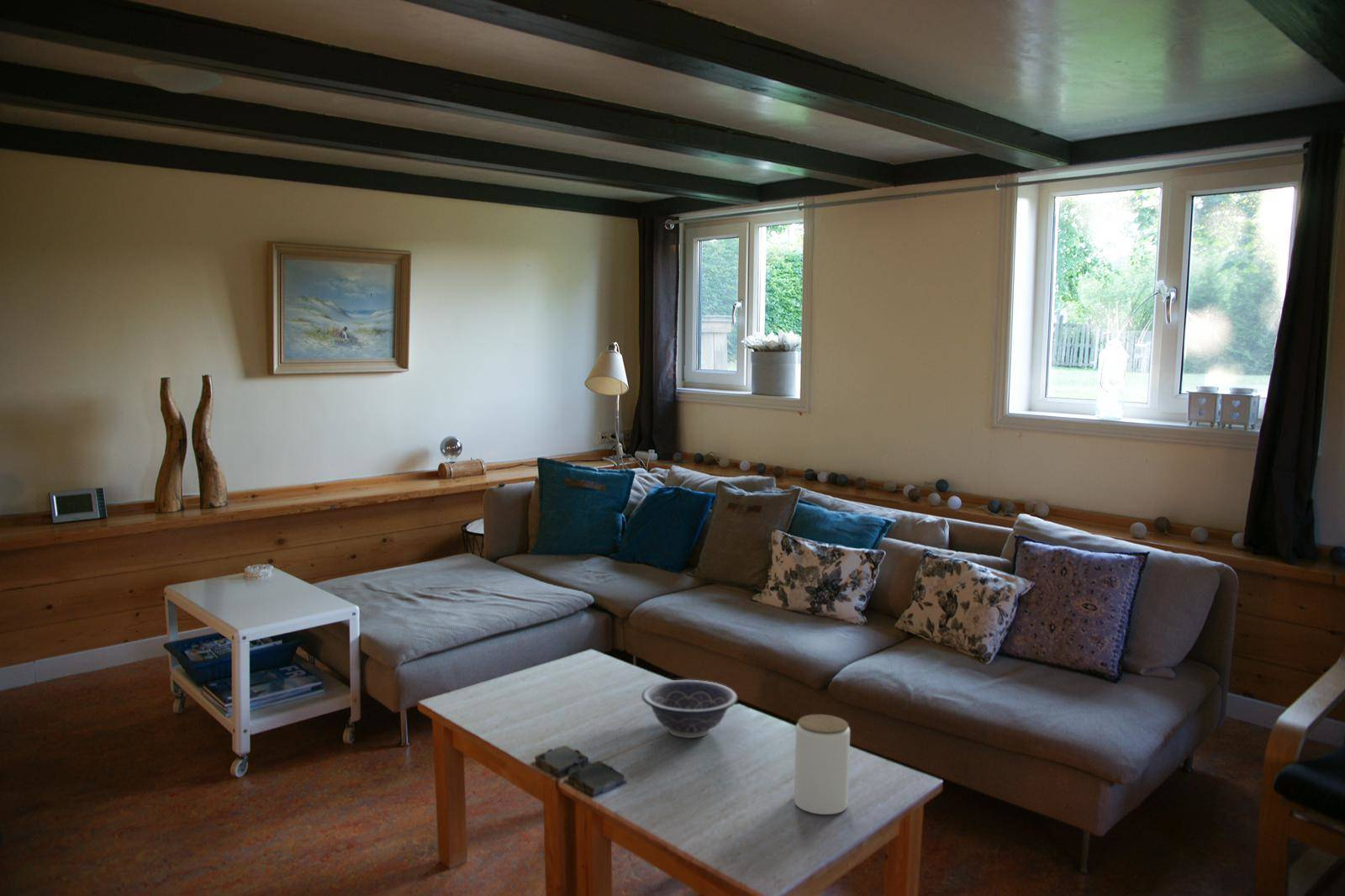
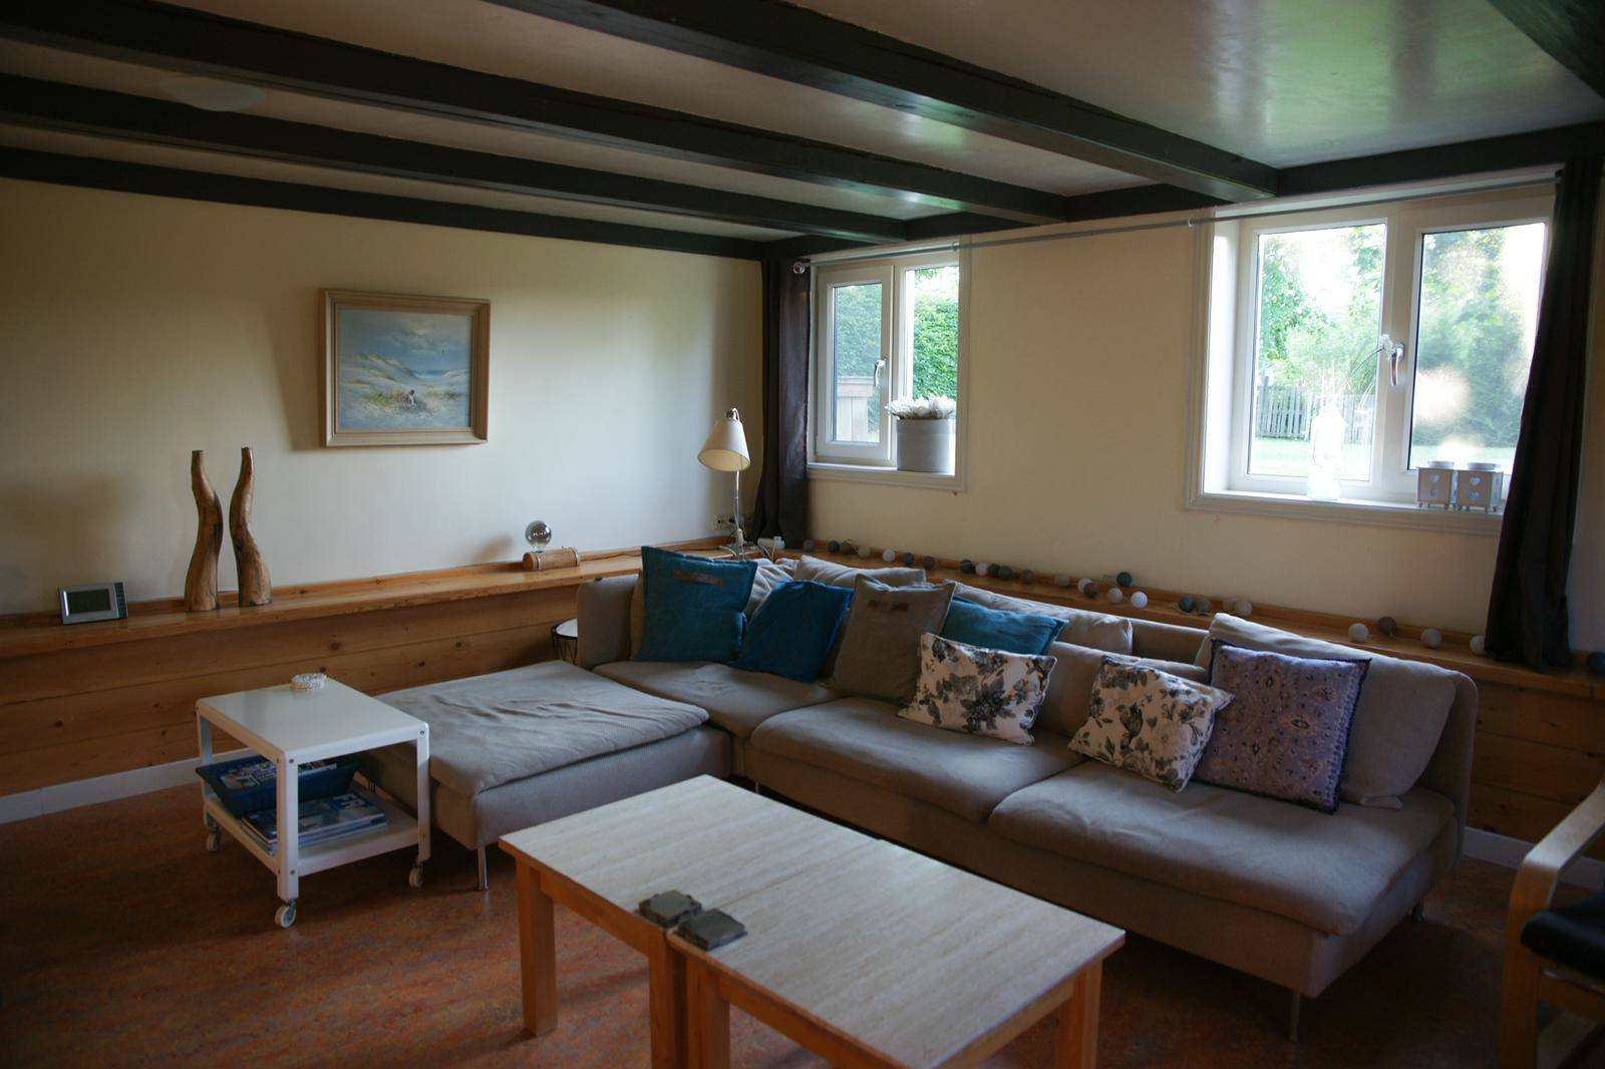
- jar [794,714,851,815]
- decorative bowl [641,679,739,739]
